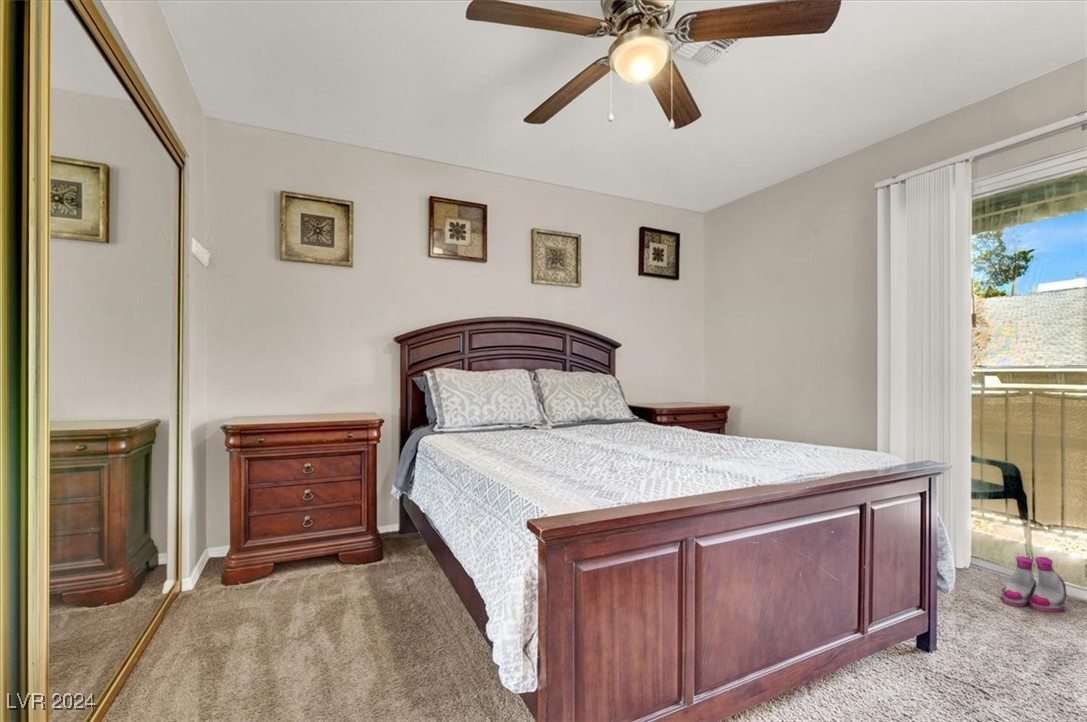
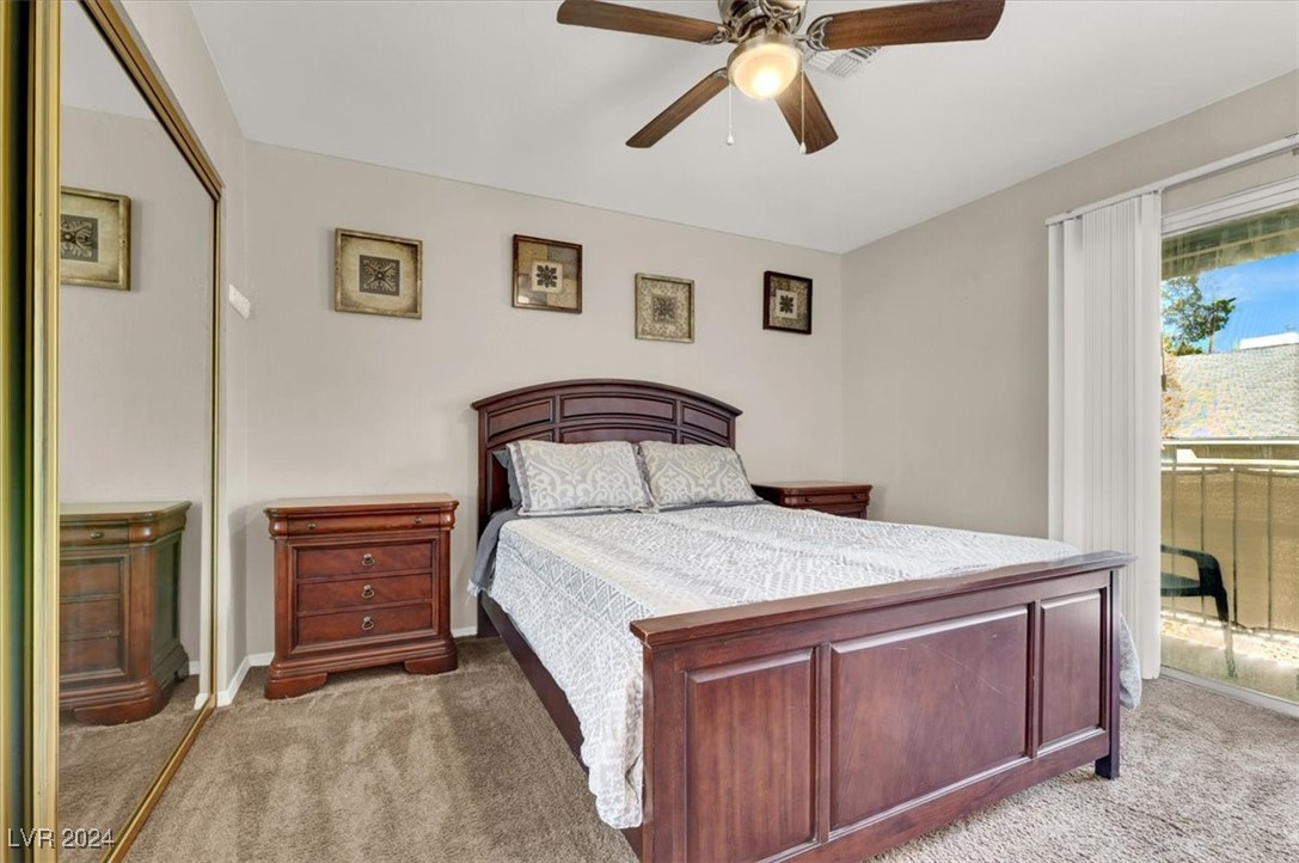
- boots [1001,555,1068,612]
